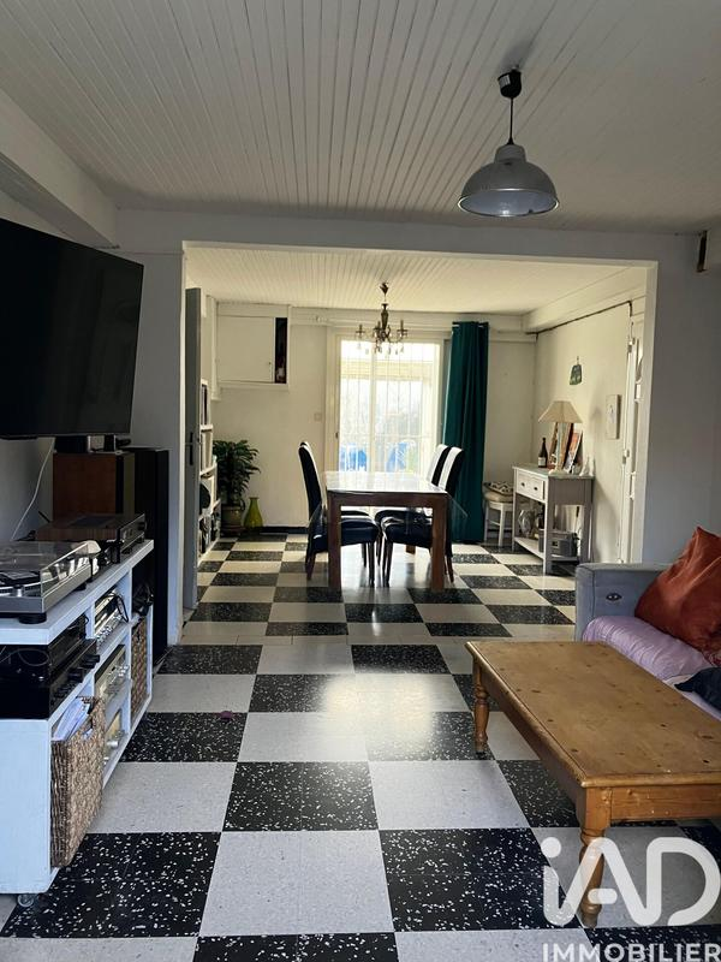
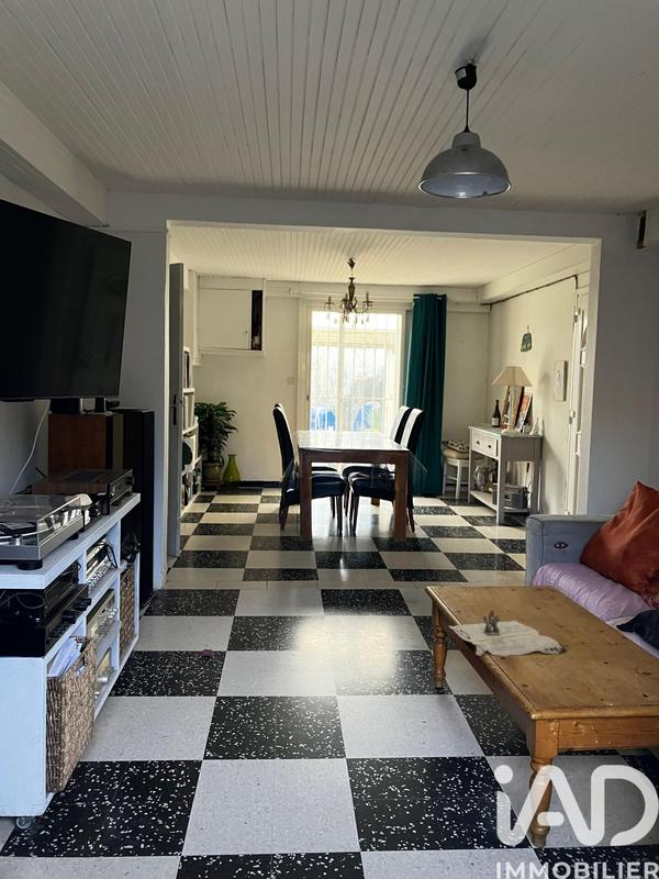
+ magazine [448,610,568,657]
